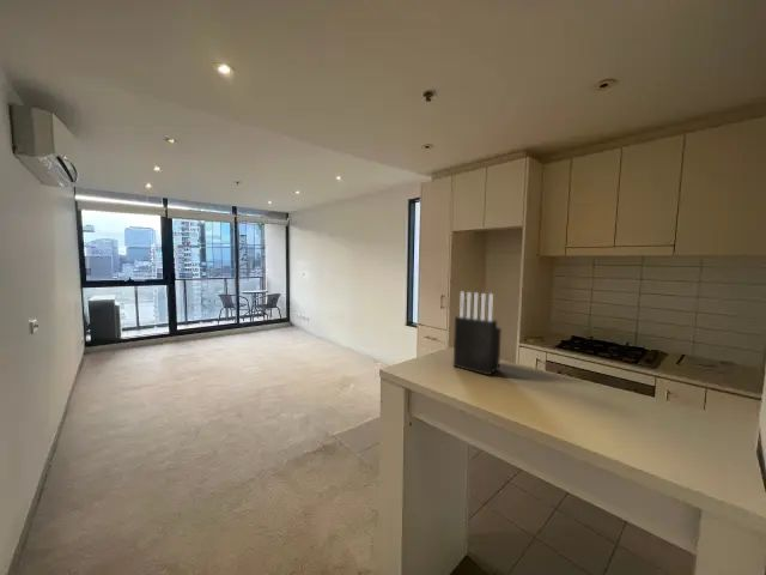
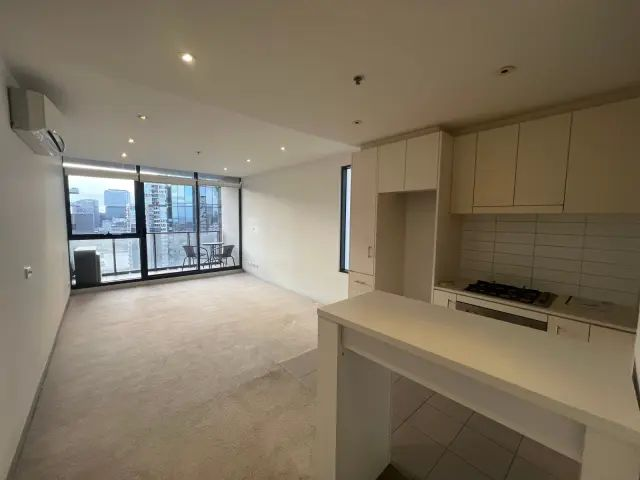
- knife block [452,291,503,376]
